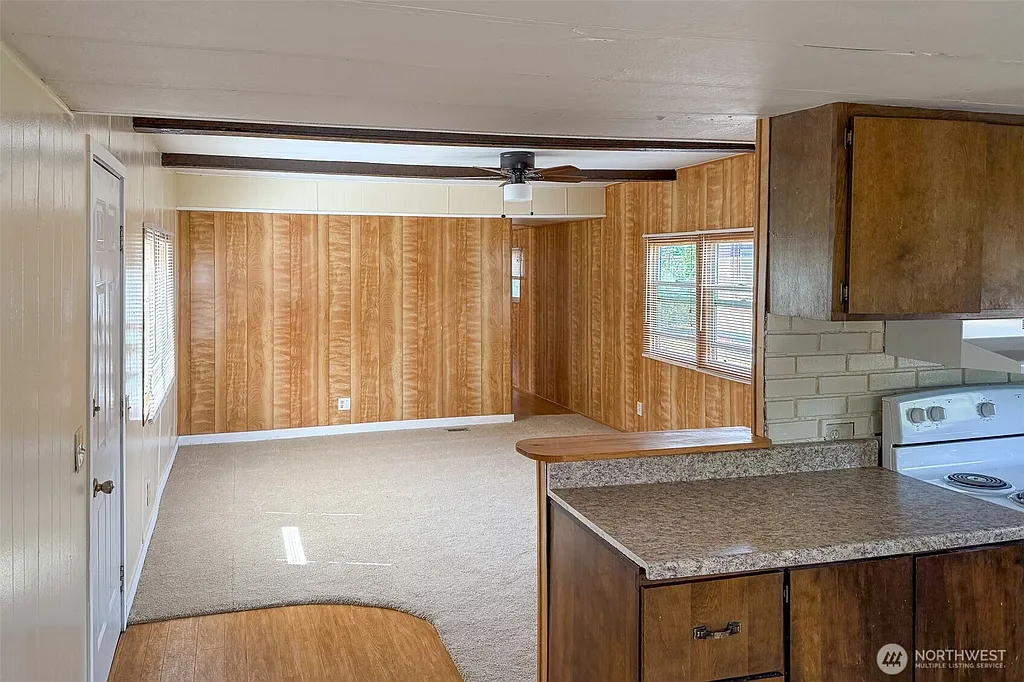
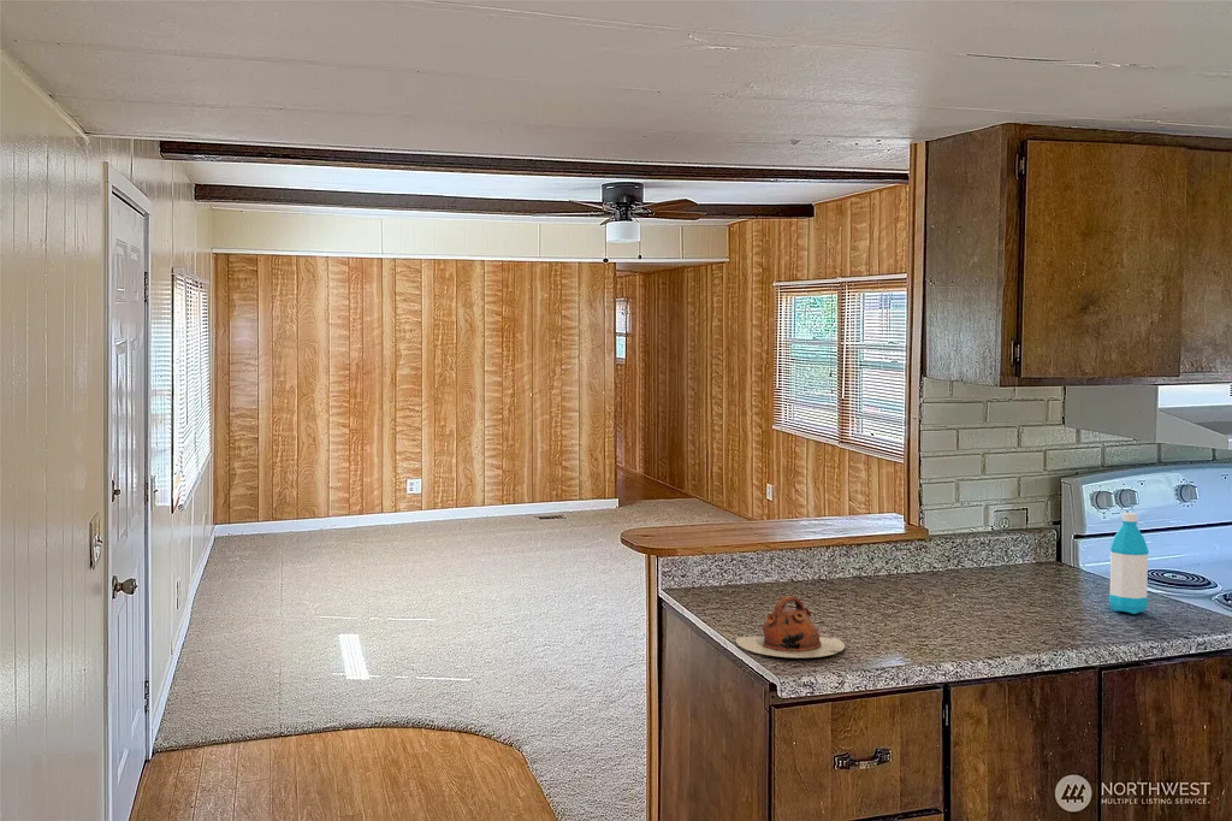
+ water bottle [1108,512,1150,615]
+ teapot [735,595,846,660]
